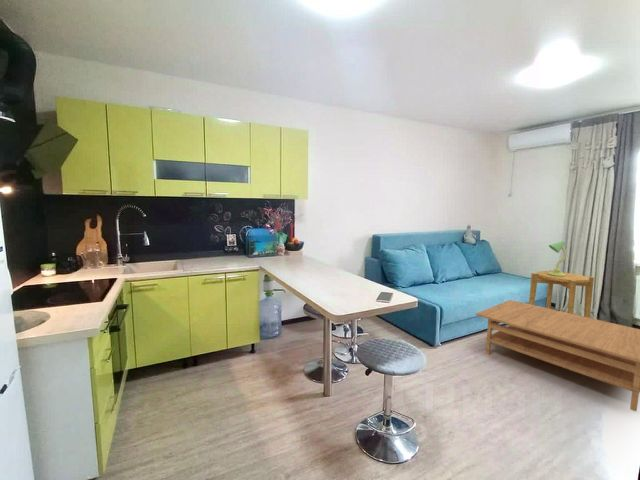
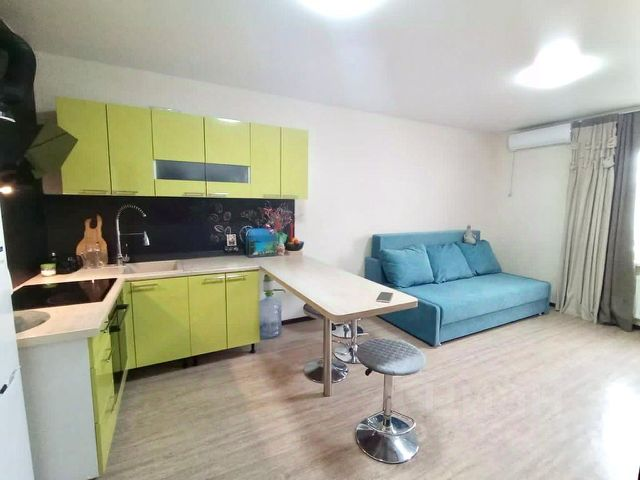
- side table [528,269,595,318]
- coffee table [475,299,640,412]
- table lamp [548,240,568,276]
